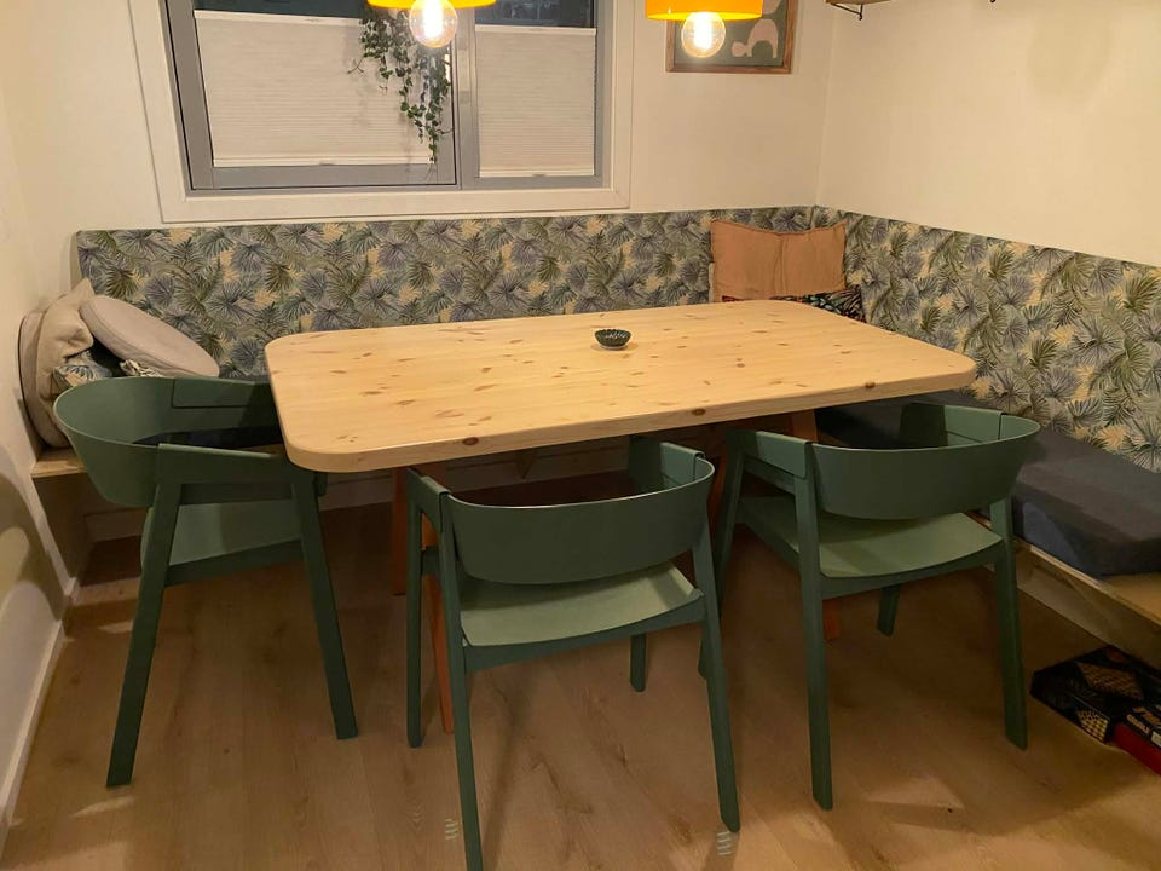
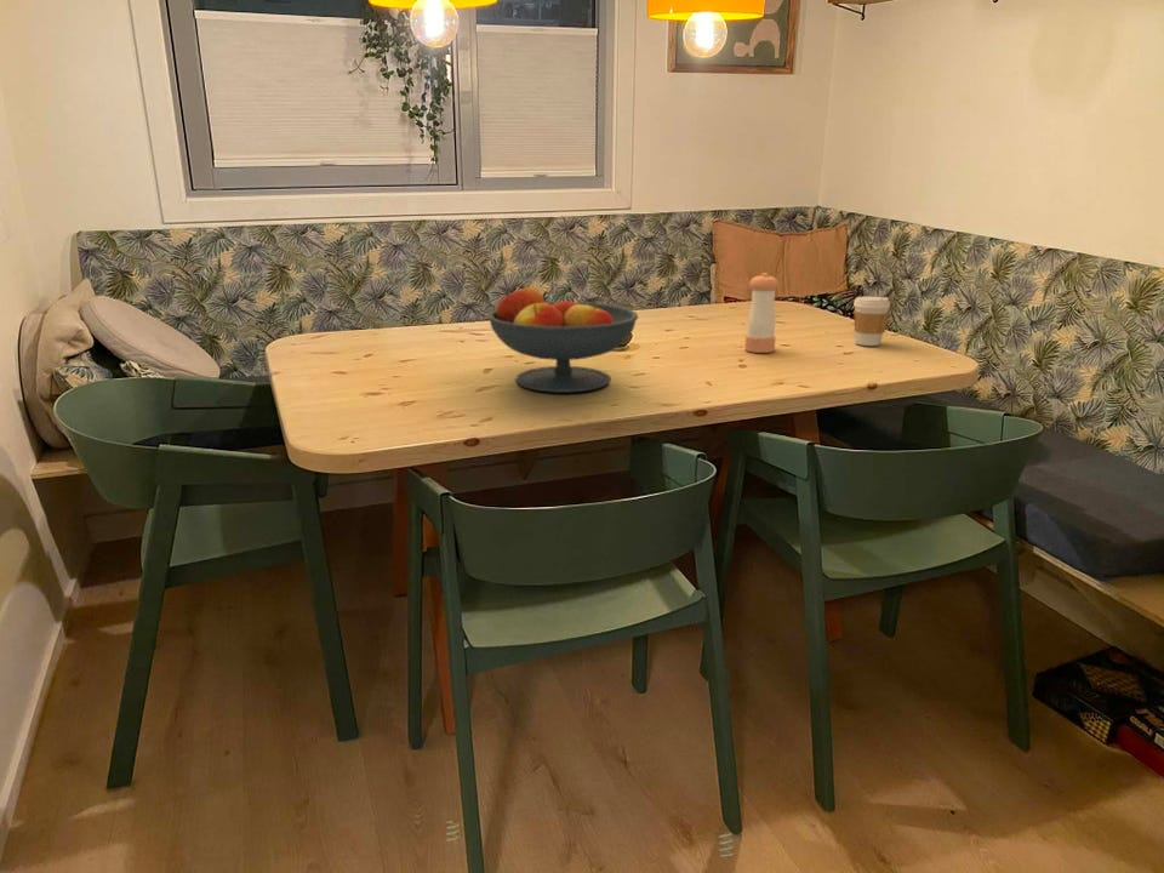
+ fruit bowl [486,286,639,394]
+ pepper shaker [743,272,780,354]
+ coffee cup [852,296,891,347]
